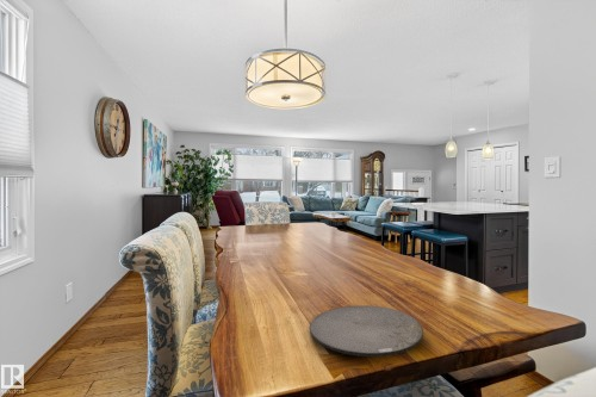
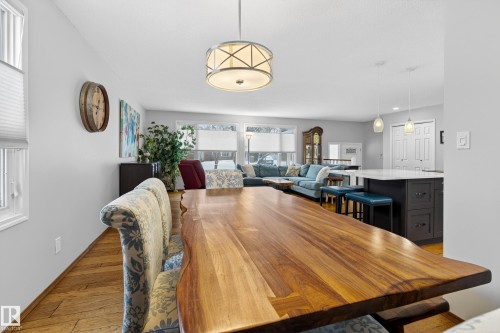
- plate [309,305,424,358]
